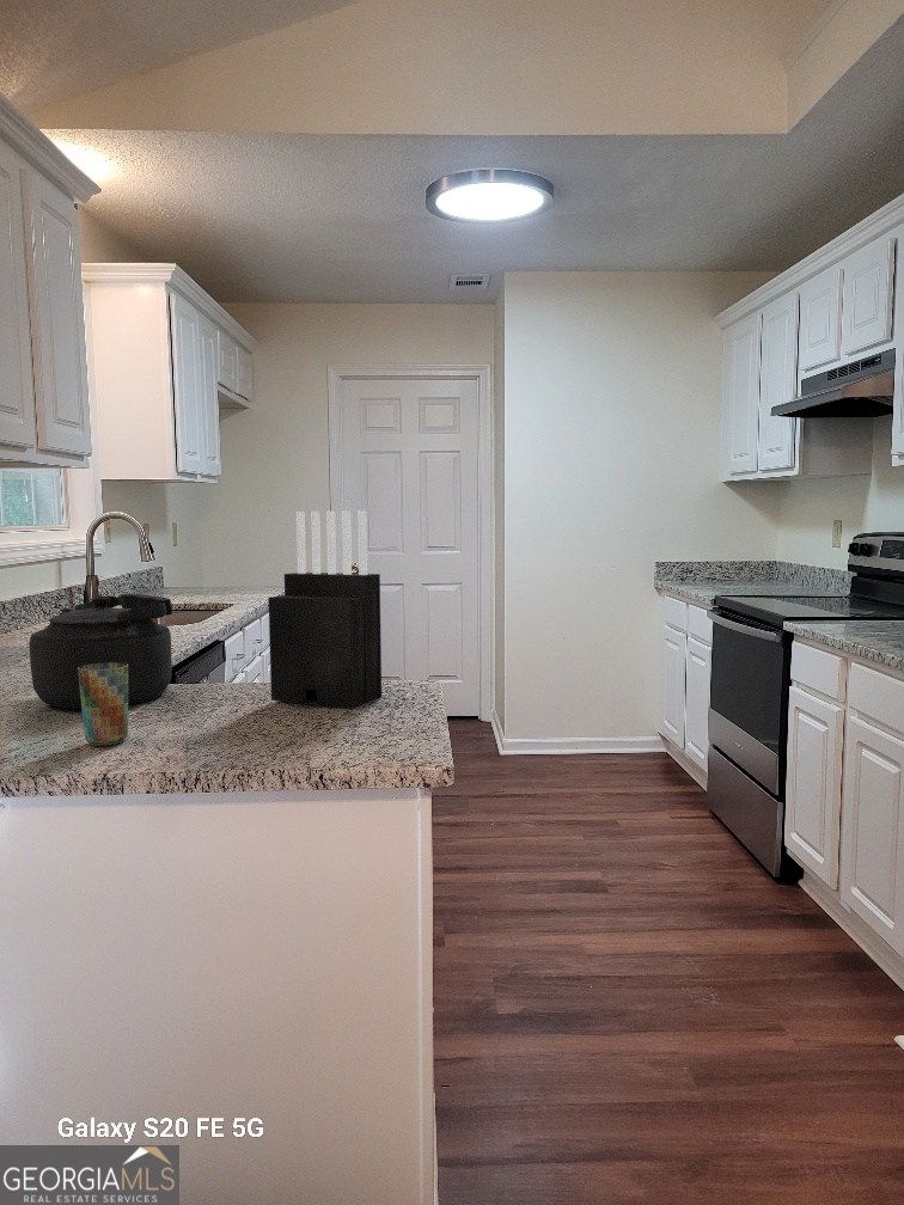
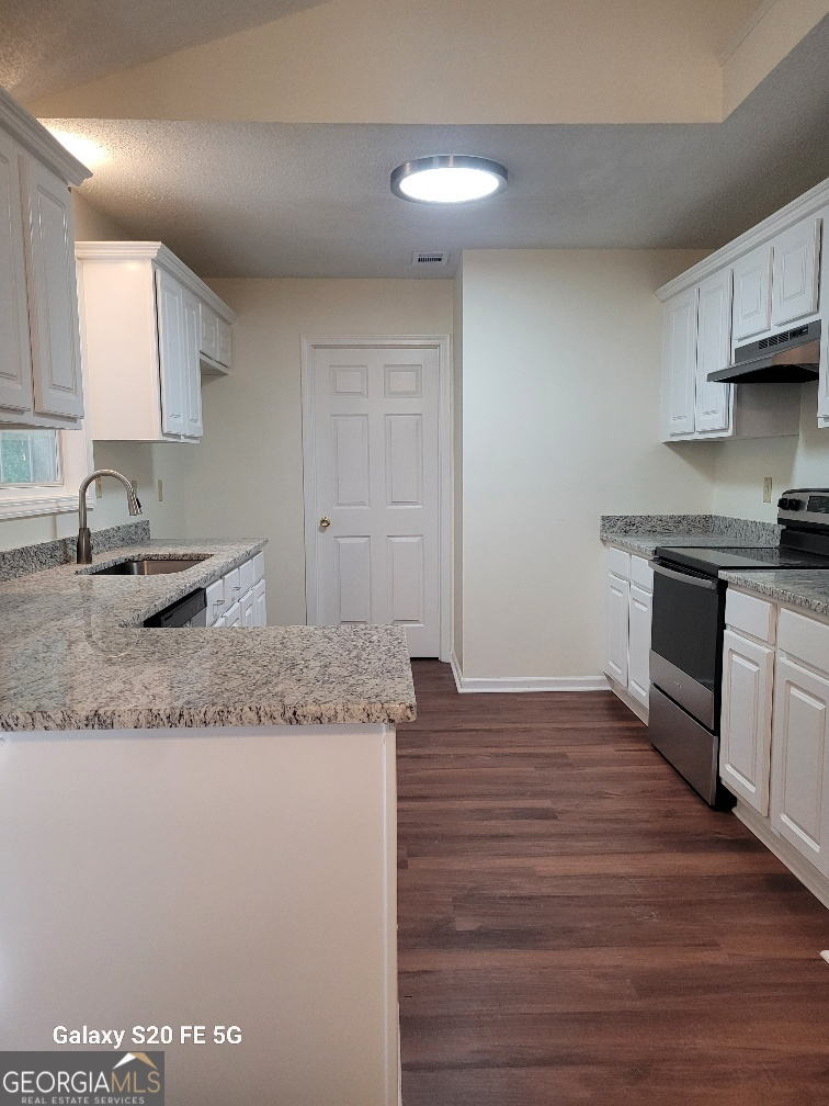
- cup [78,662,129,747]
- kettle [28,592,173,710]
- knife block [268,509,383,710]
